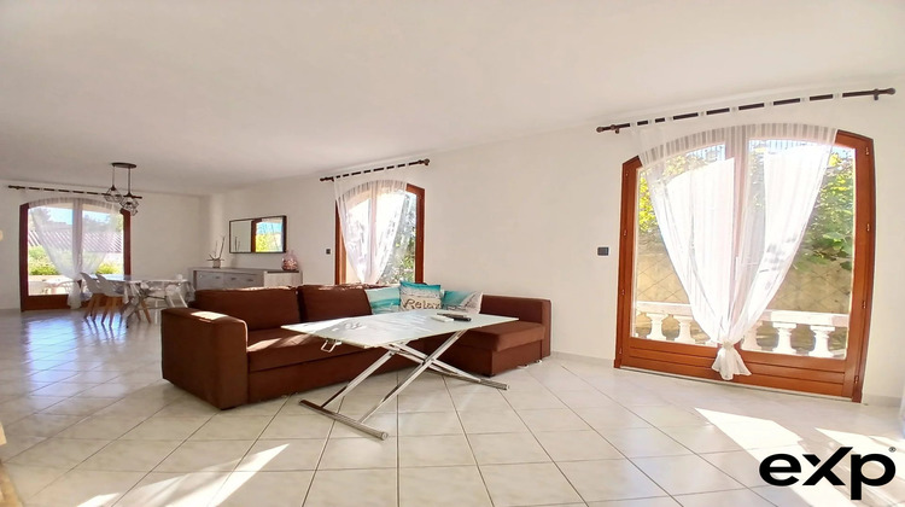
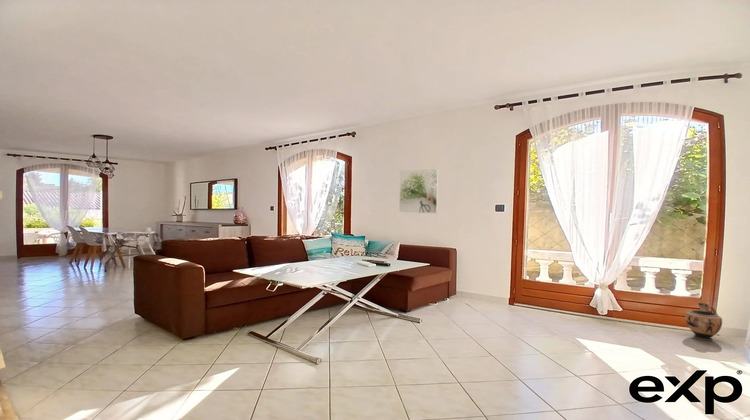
+ ceramic jug [684,302,723,342]
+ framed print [398,168,440,215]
